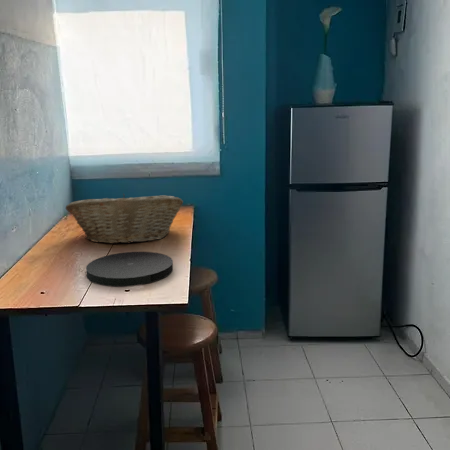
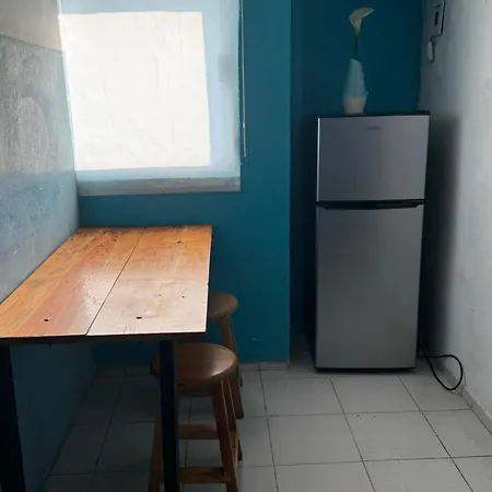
- fruit basket [65,193,184,245]
- plate [85,251,174,287]
